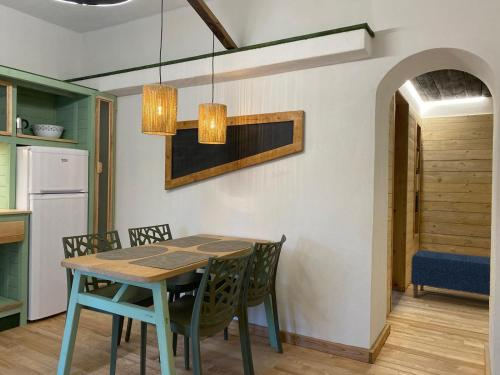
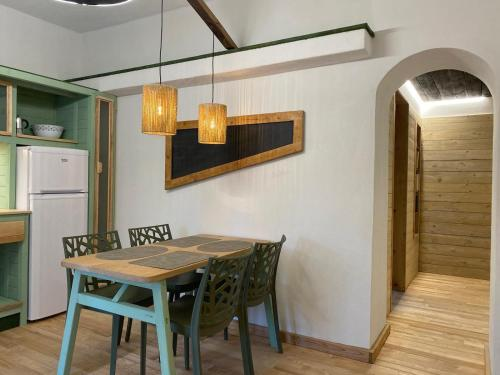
- bench [410,249,491,299]
